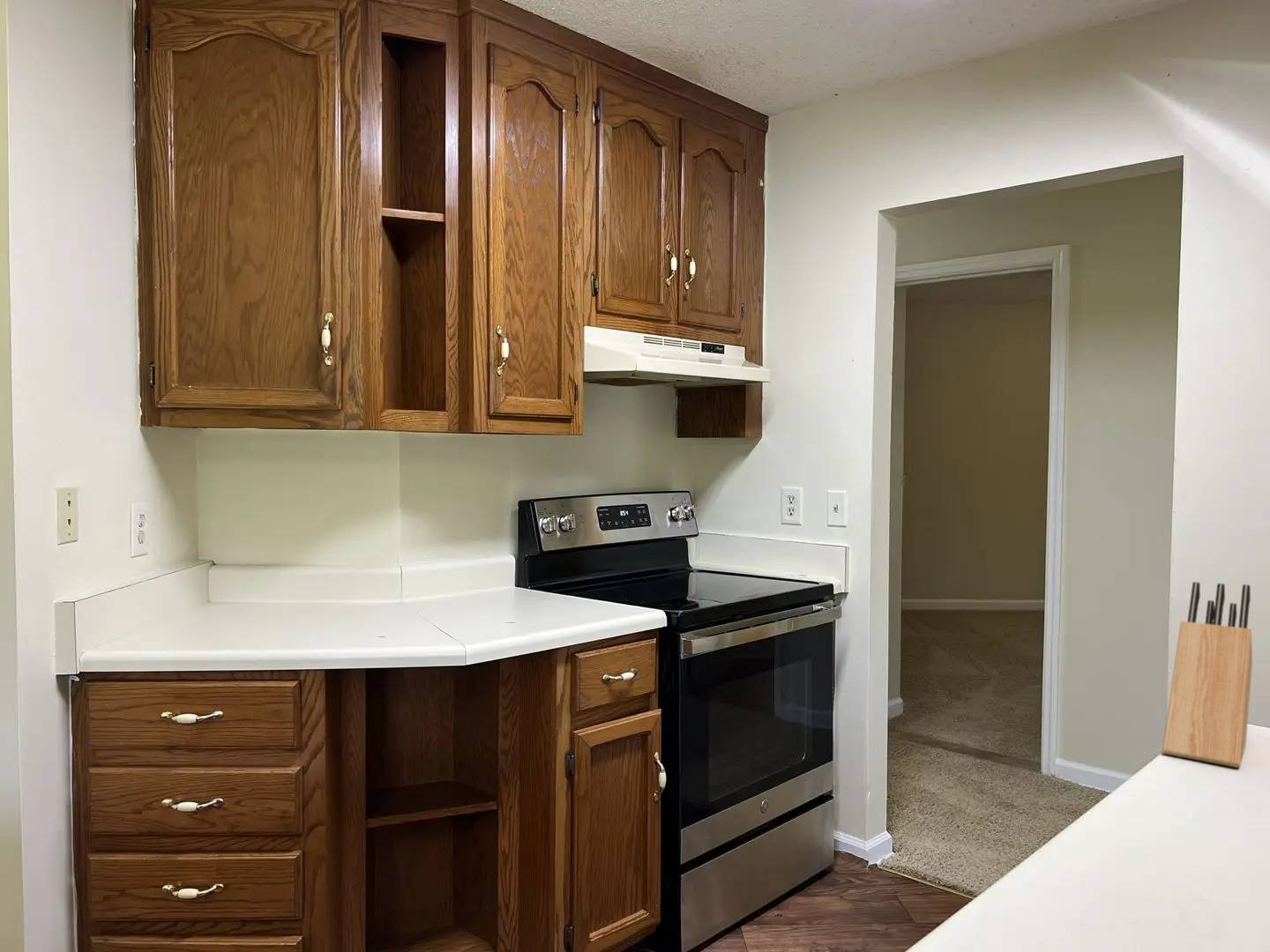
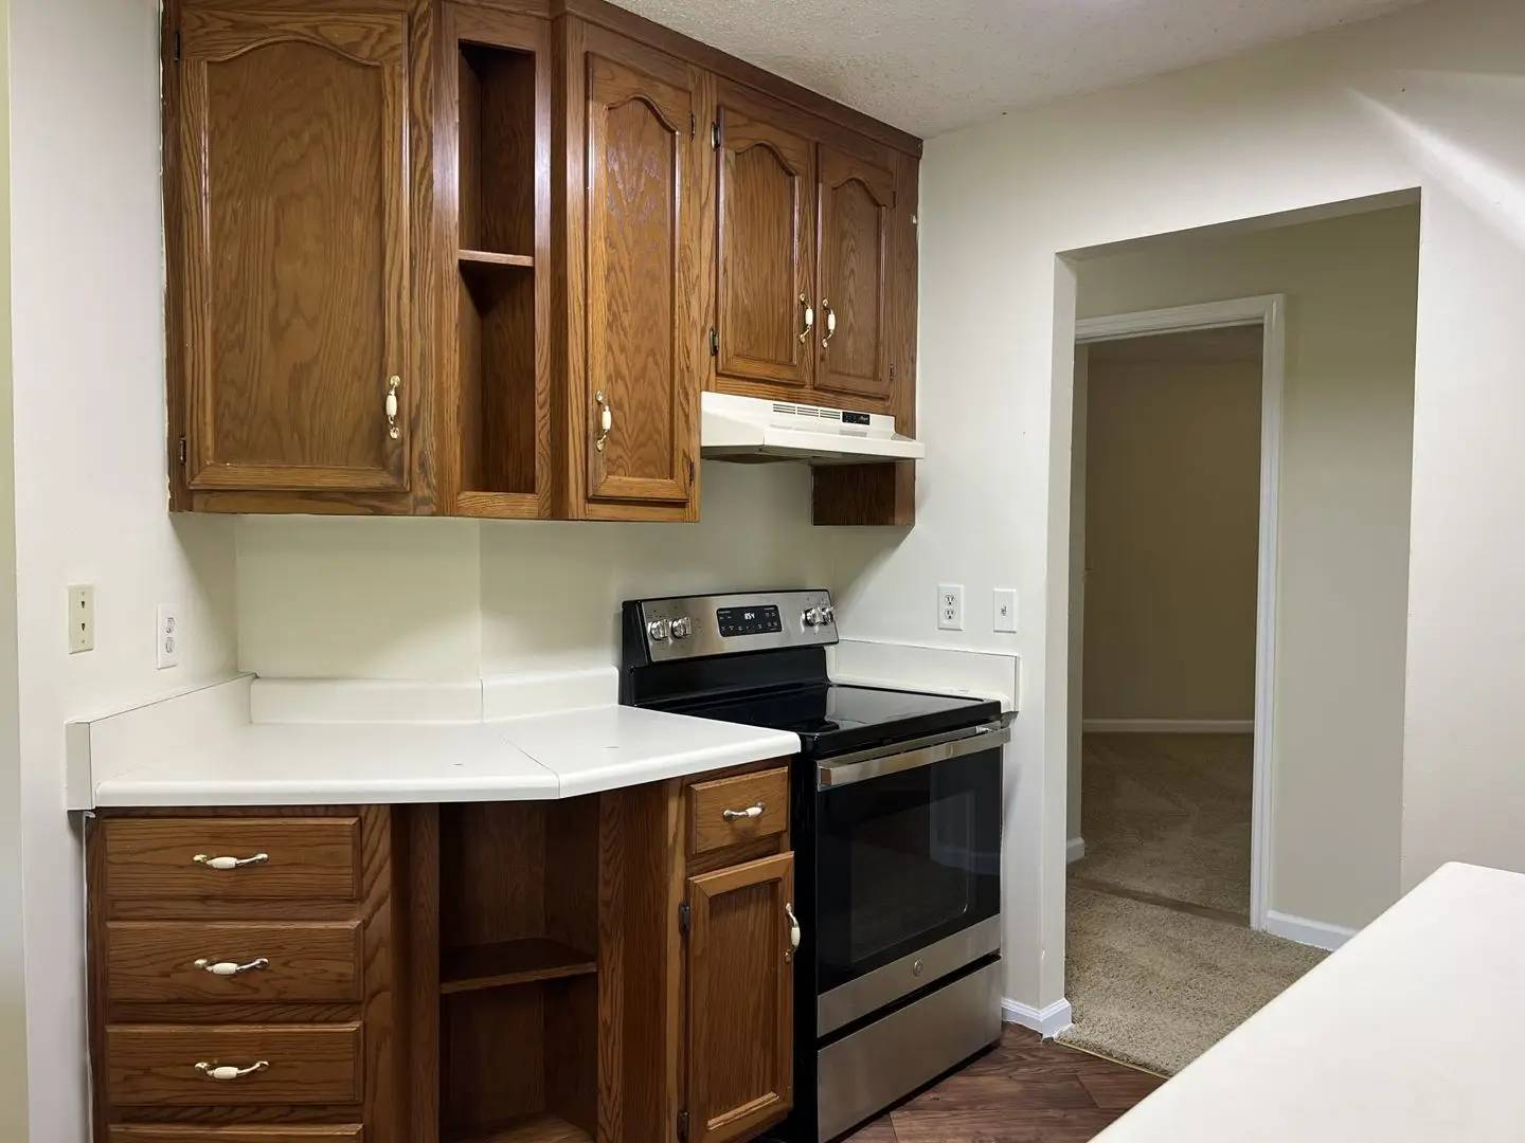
- knife block [1162,581,1253,769]
